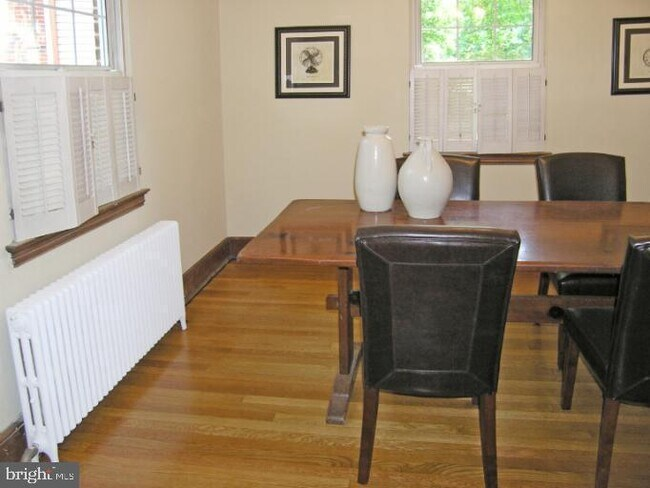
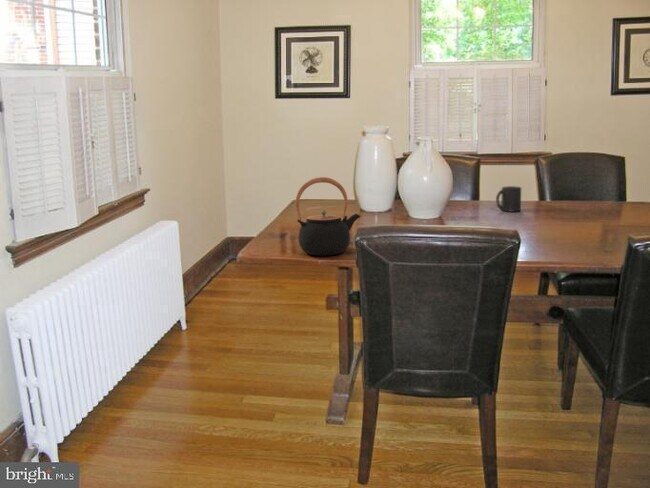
+ teapot [295,176,362,256]
+ mug [495,185,522,213]
